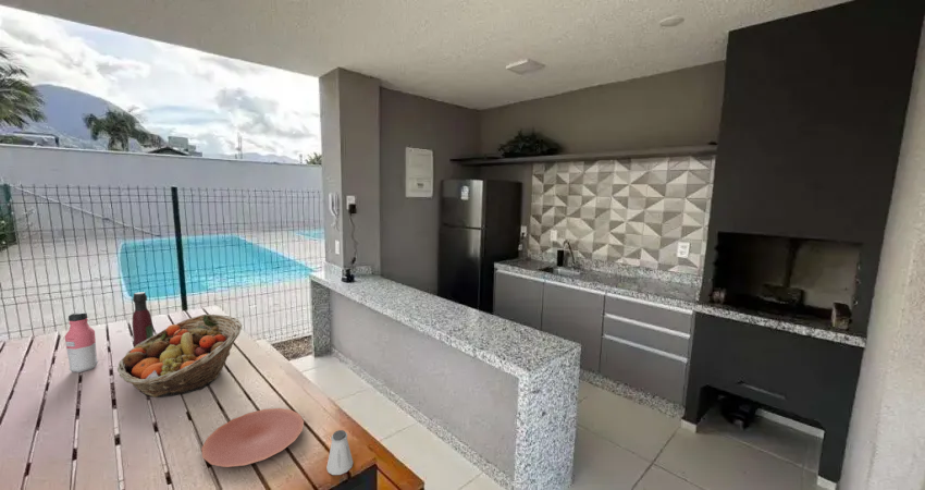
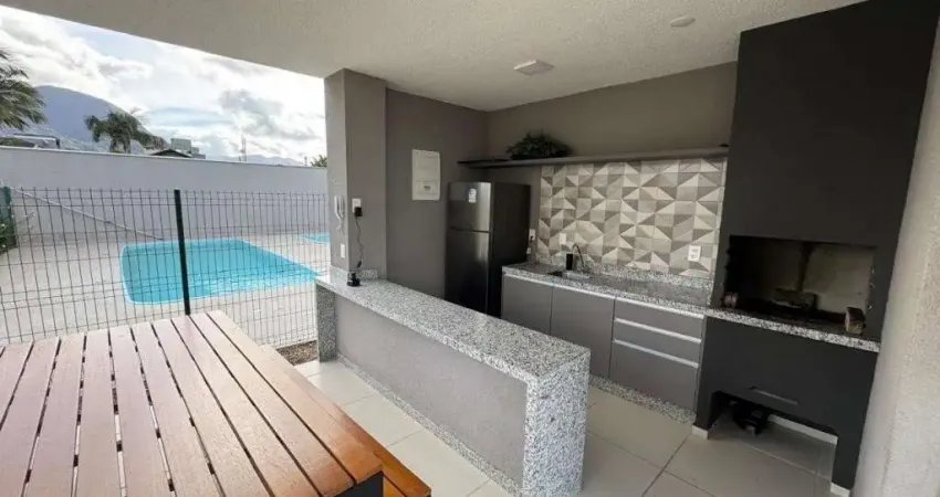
- water bottle [64,311,99,373]
- fruit basket [116,314,243,399]
- wine bottle [132,291,155,347]
- saltshaker [325,429,354,476]
- plate [200,407,305,468]
